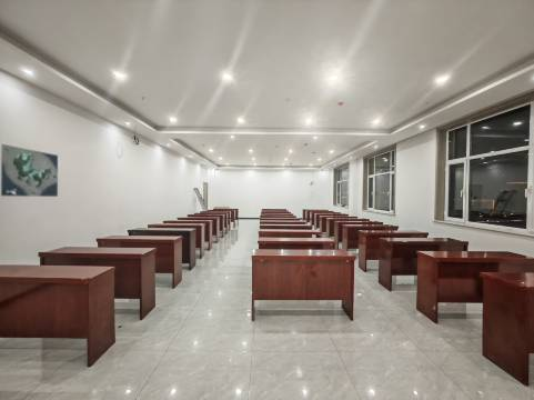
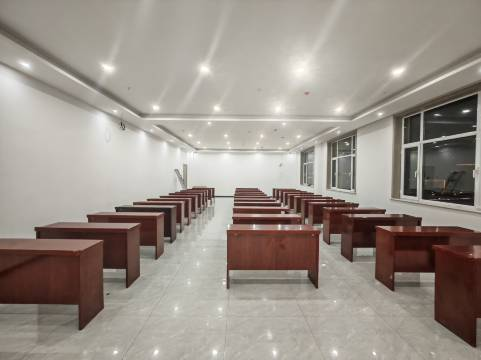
- map [0,143,60,198]
